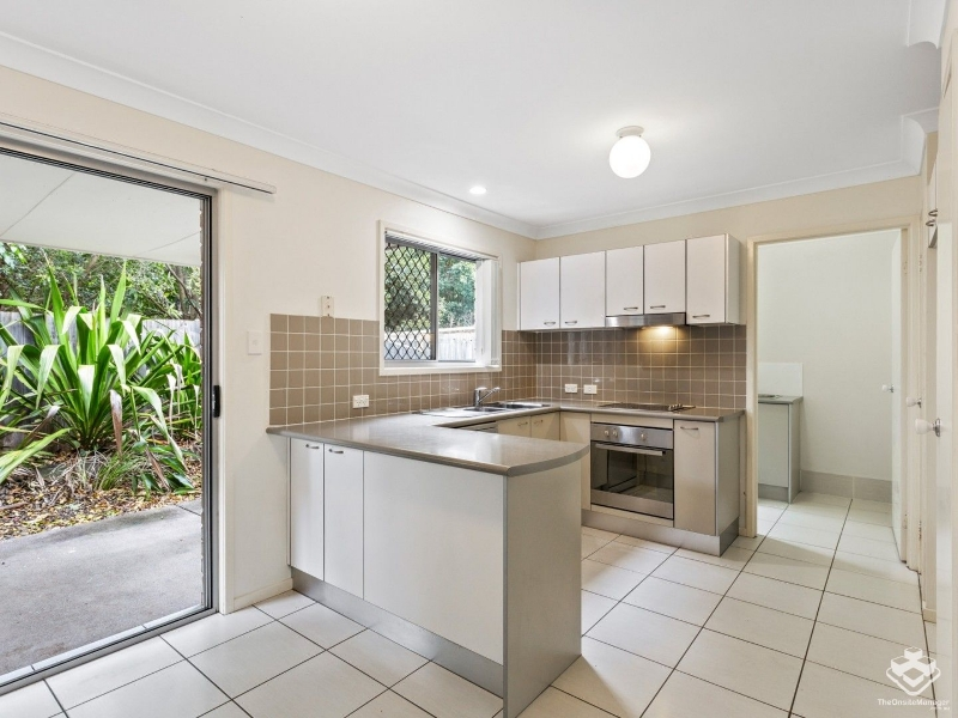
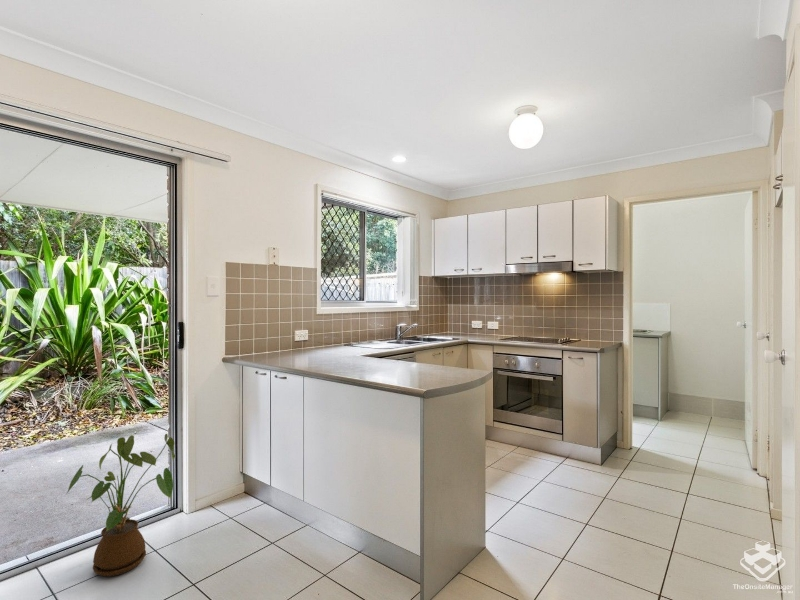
+ house plant [65,433,176,577]
